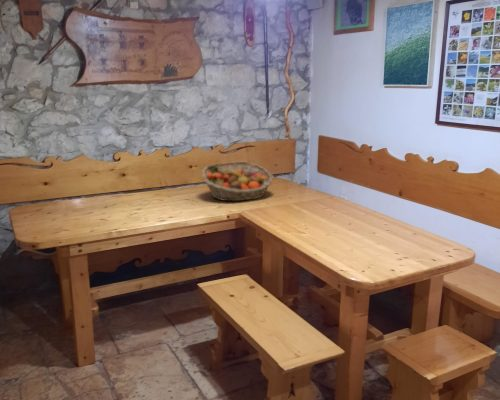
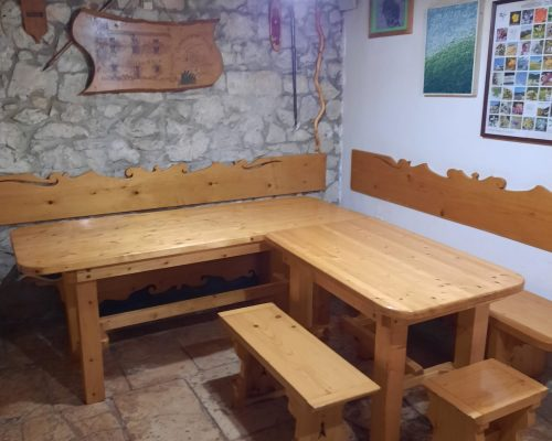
- fruit basket [201,161,274,202]
